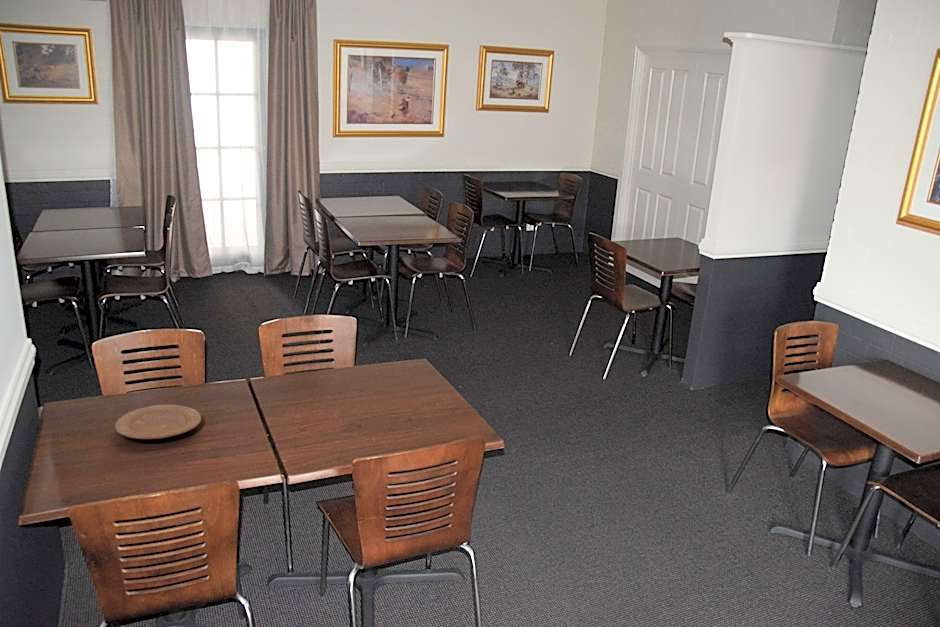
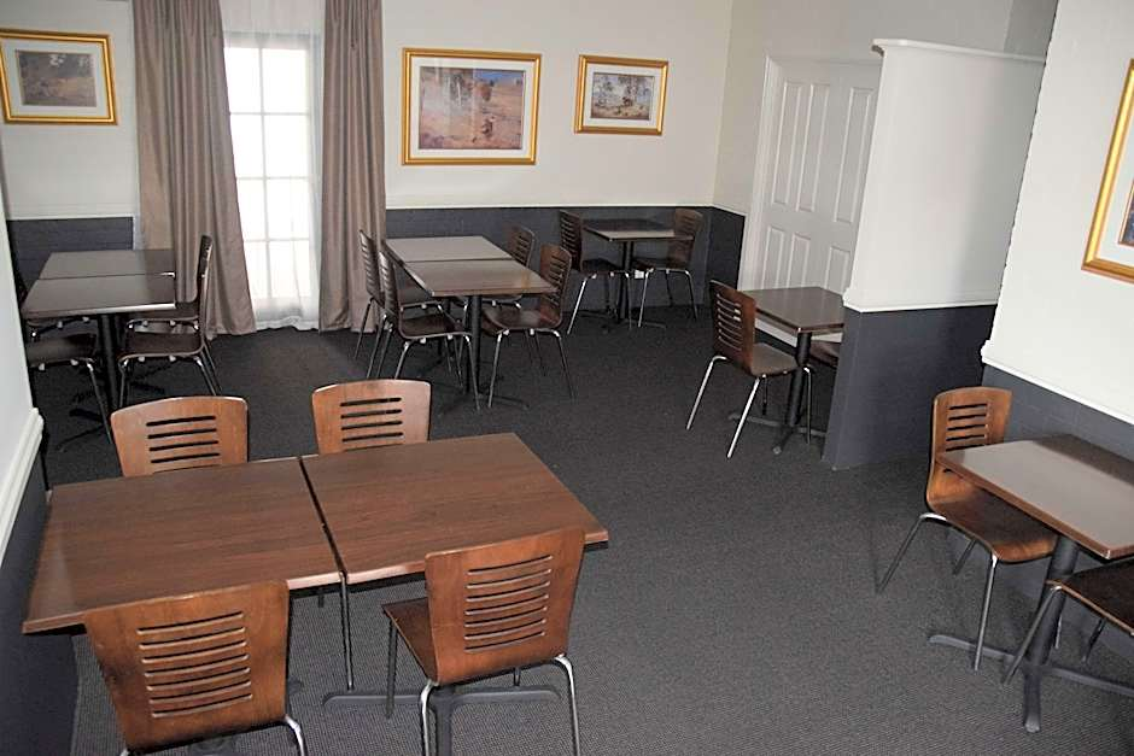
- plate [114,404,202,440]
